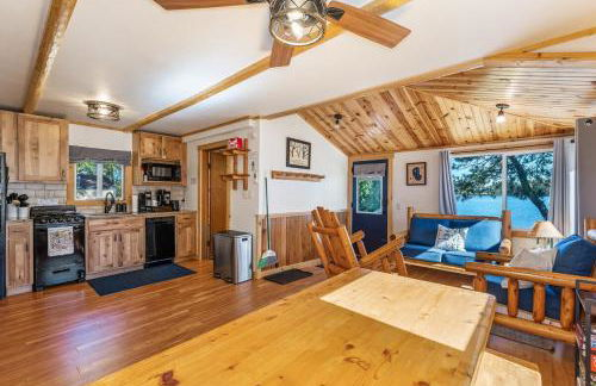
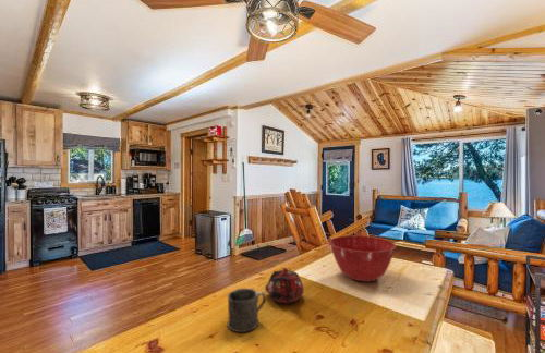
+ mug [226,288,267,333]
+ mixing bowl [328,234,397,283]
+ teapot [264,267,304,304]
